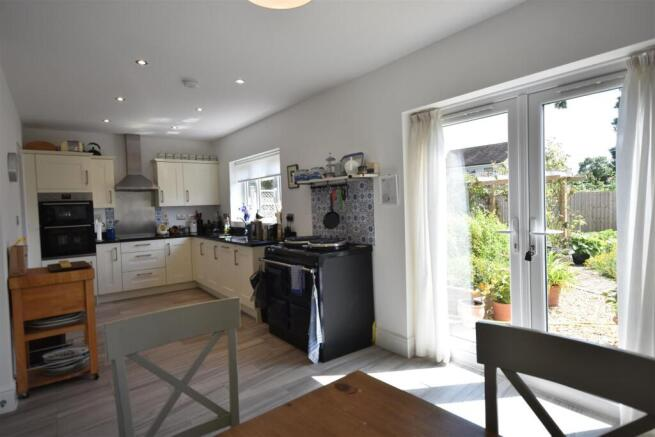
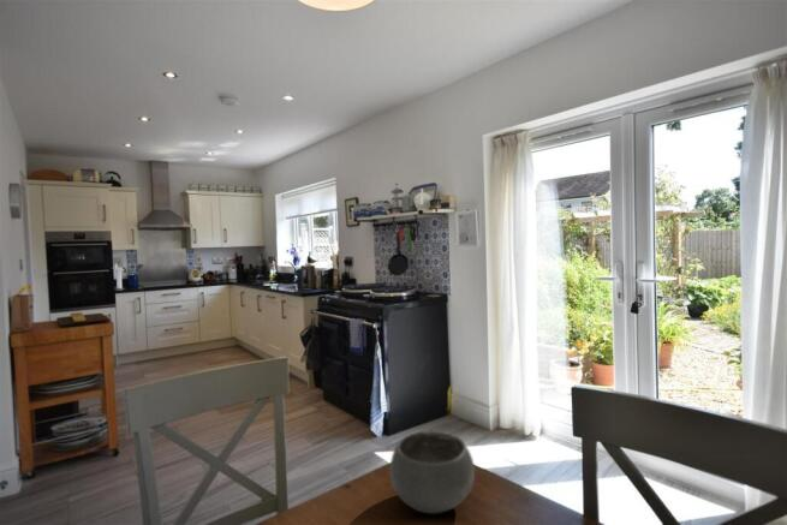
+ bowl [389,430,476,514]
